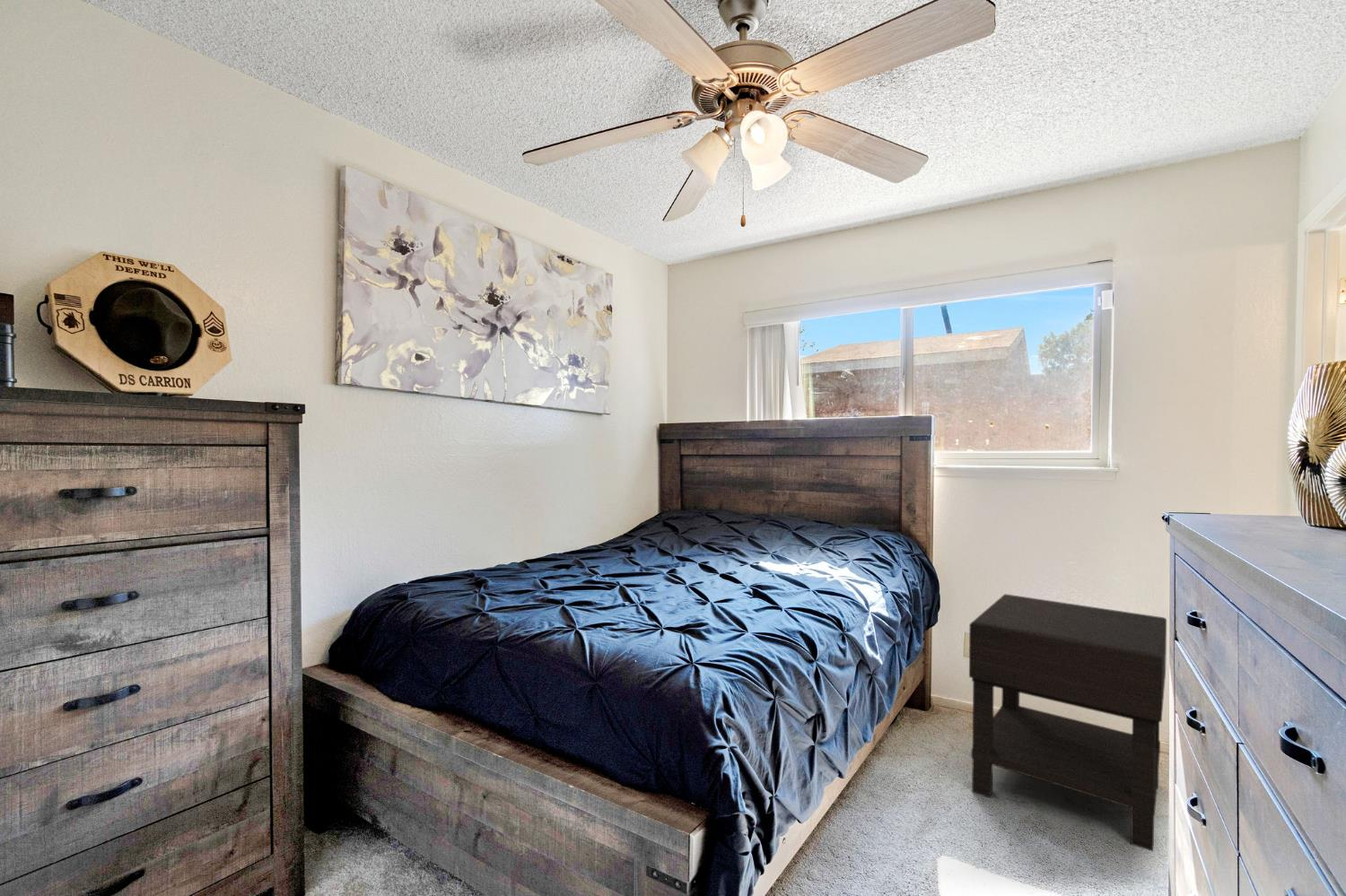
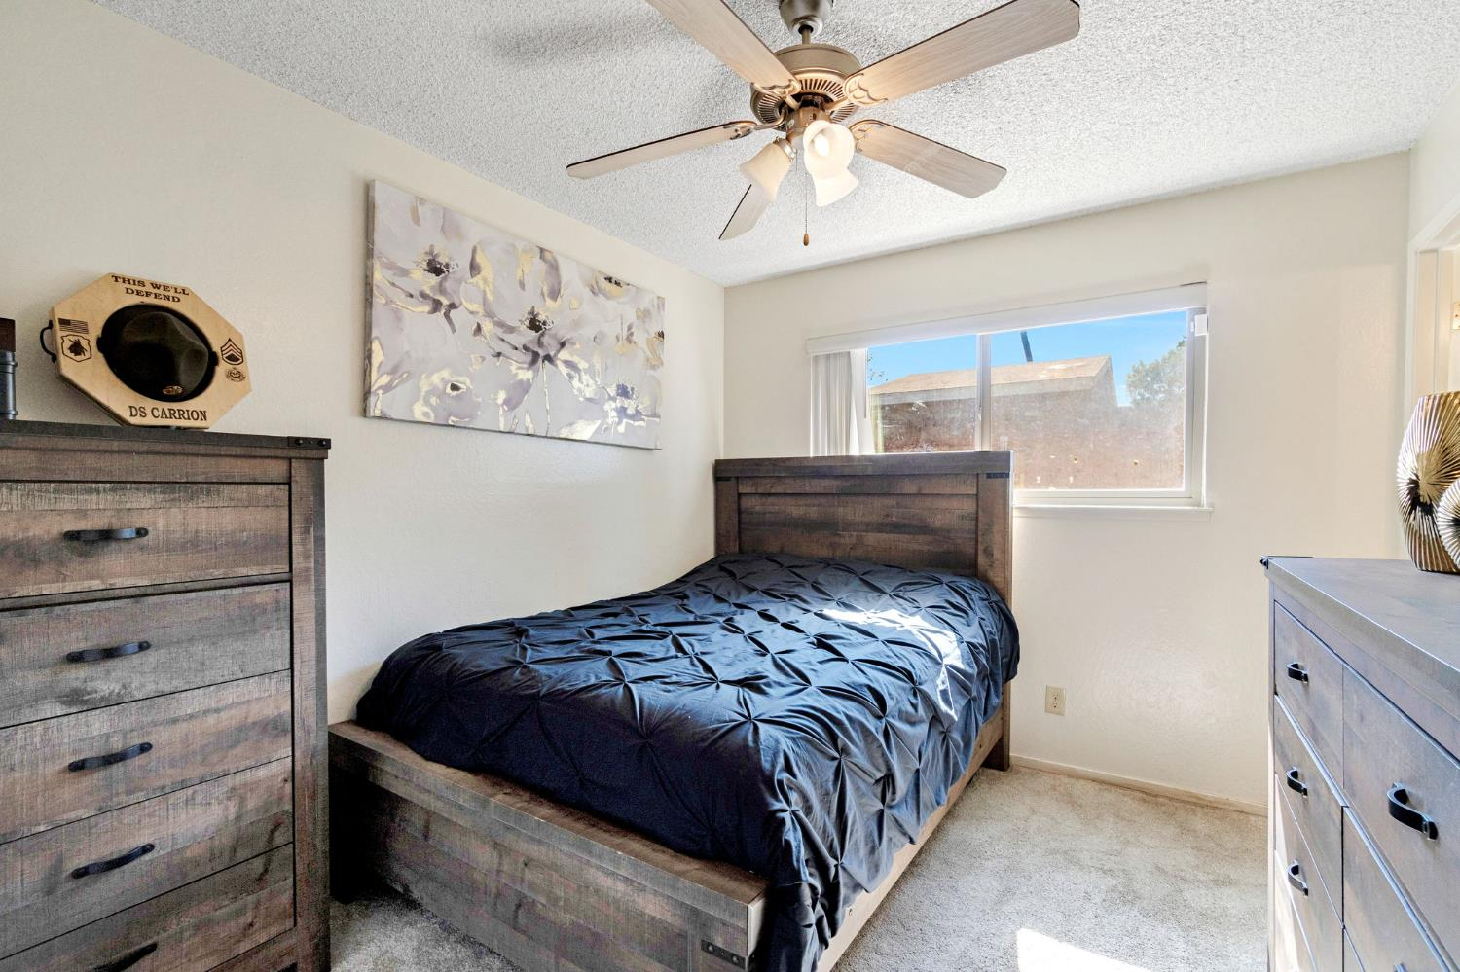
- nightstand [968,593,1167,852]
